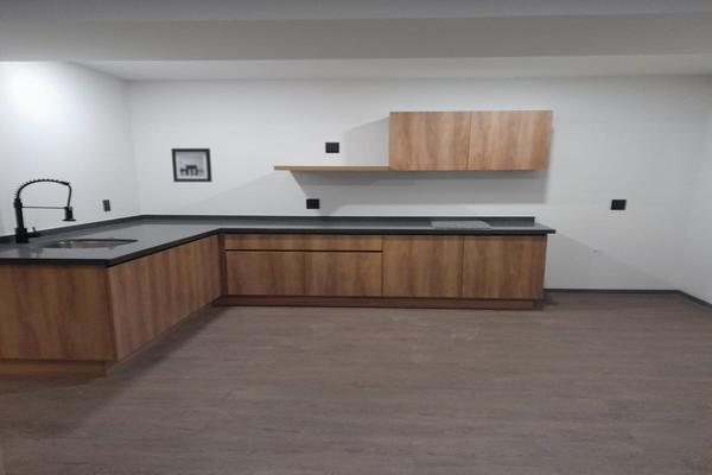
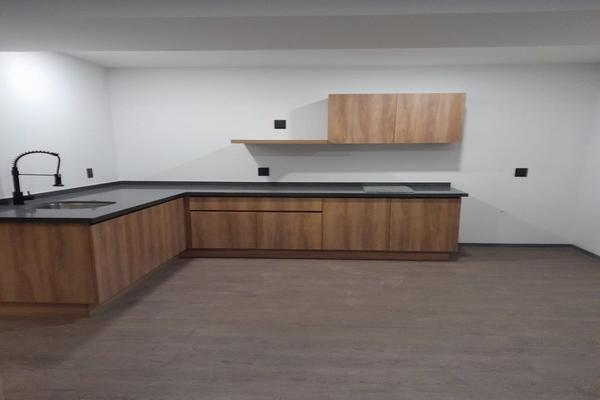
- wall art [170,147,214,183]
